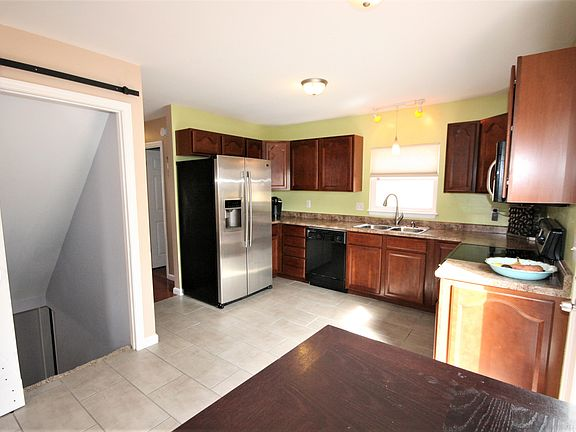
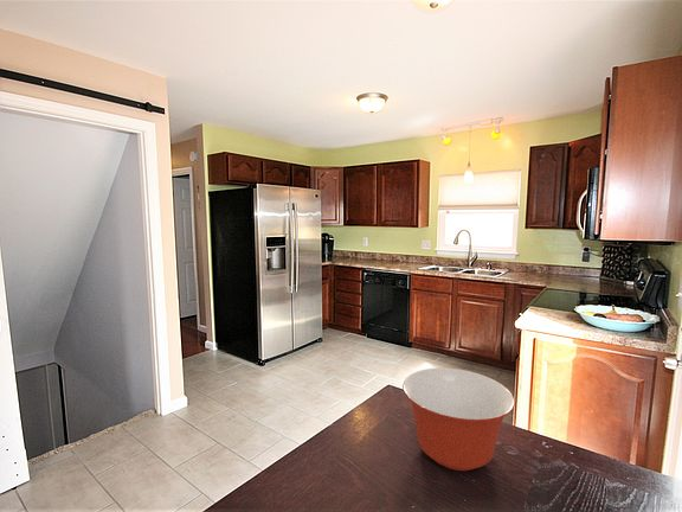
+ mixing bowl [401,367,516,472]
